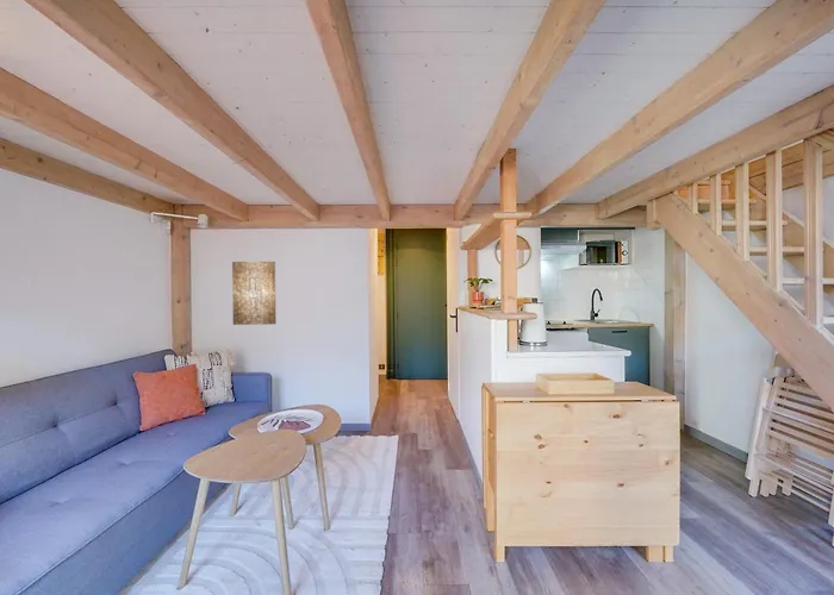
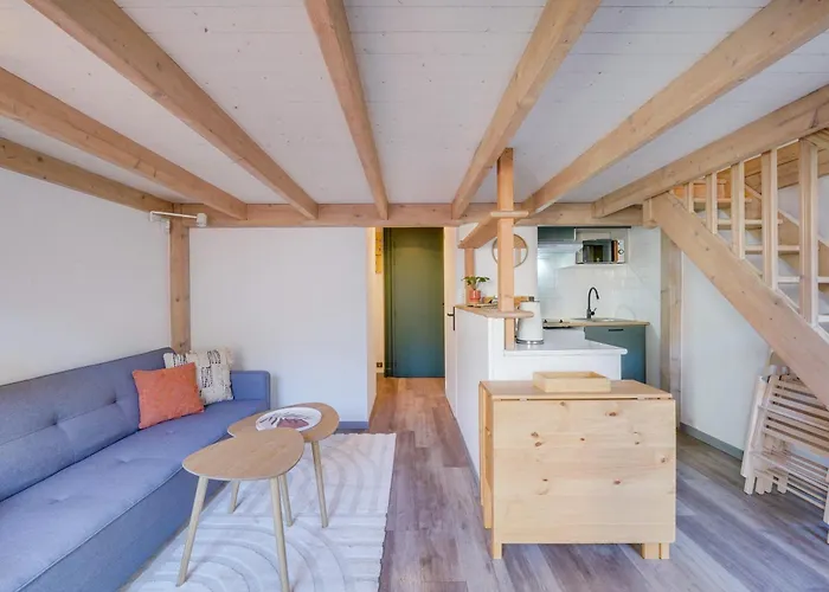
- wall art [231,261,278,326]
